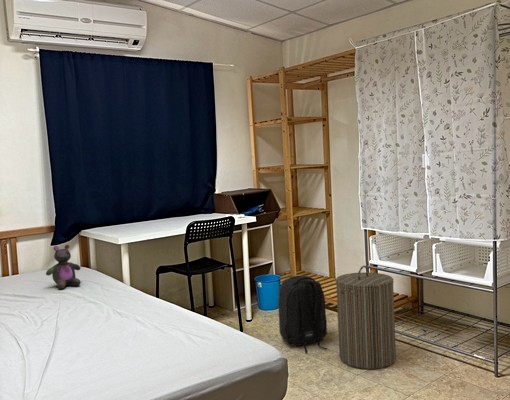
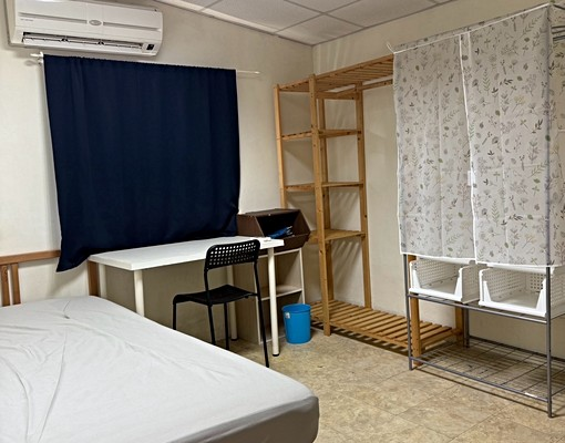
- laundry hamper [335,265,397,370]
- stuffed bear [45,244,82,290]
- backpack [277,275,329,354]
